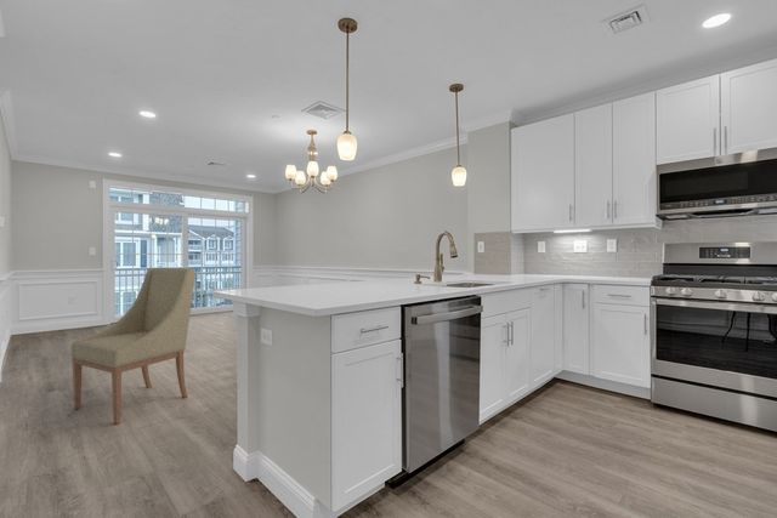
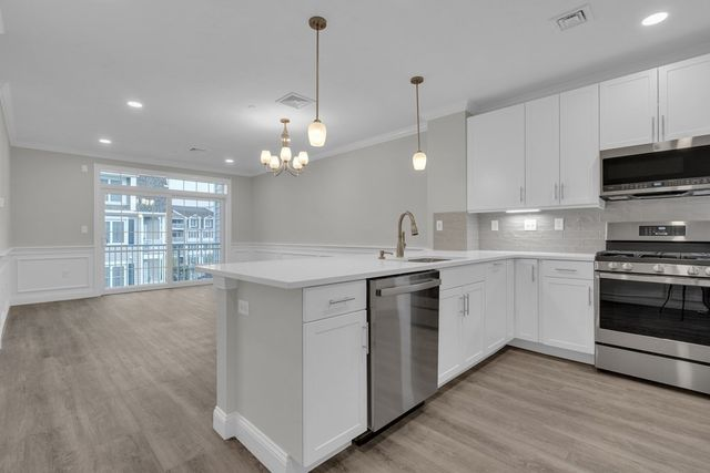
- chair [69,267,197,425]
